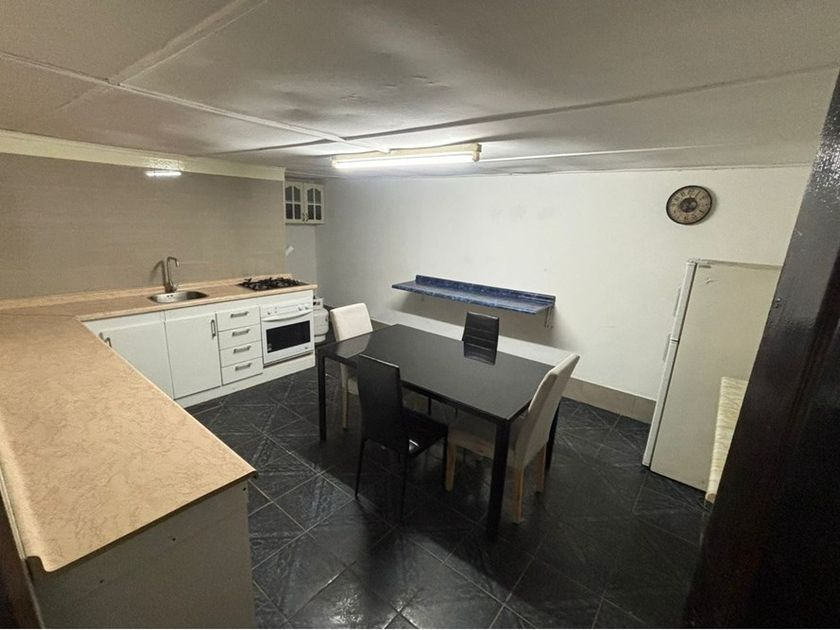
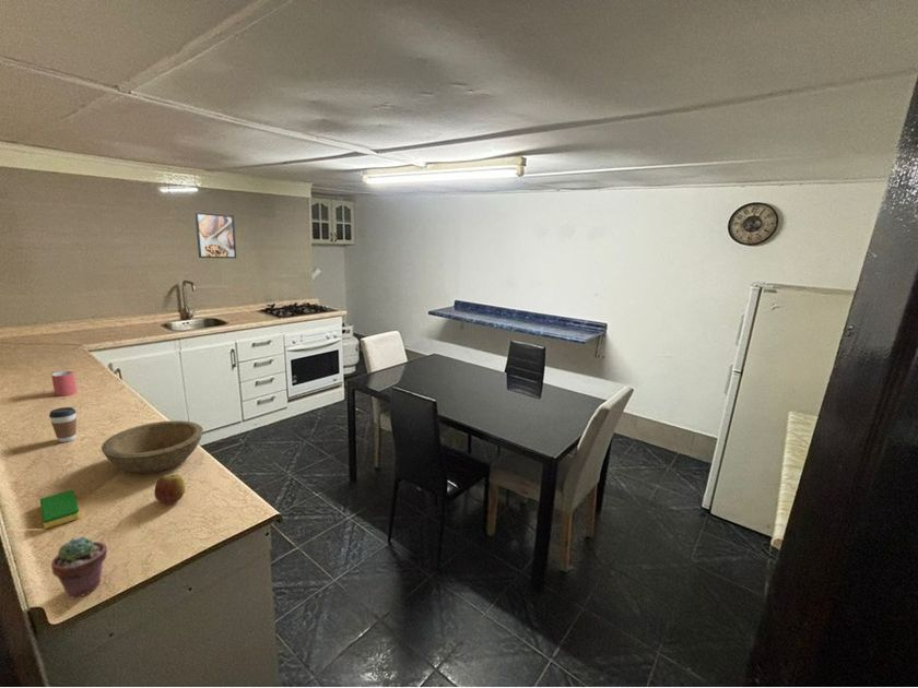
+ potted succulent [50,535,108,600]
+ dish sponge [39,489,81,530]
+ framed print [195,212,237,260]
+ mug [50,370,78,398]
+ apple [154,474,187,505]
+ bowl [101,419,204,474]
+ coffee cup [48,406,78,443]
